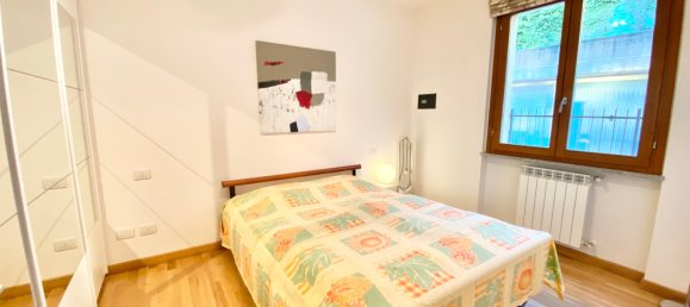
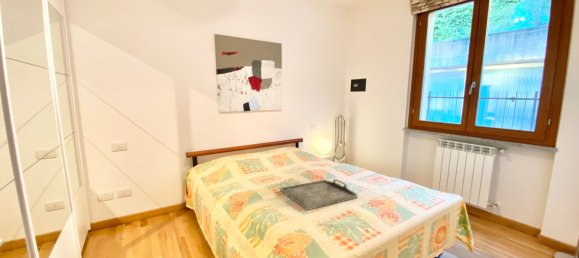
+ serving tray [279,178,358,211]
